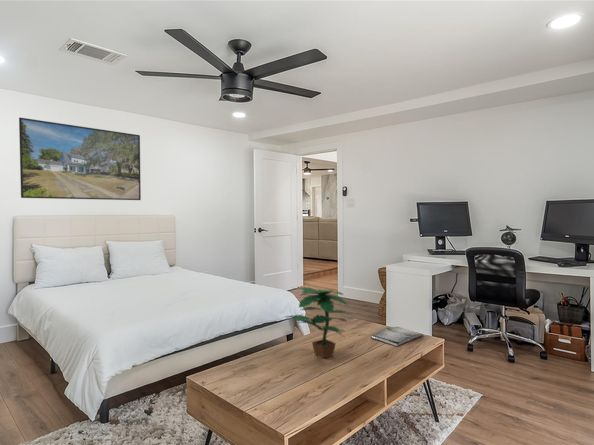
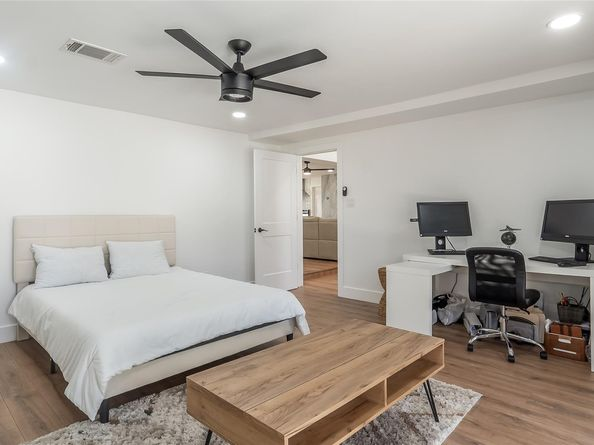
- hardback book [370,326,425,348]
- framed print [18,117,142,201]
- potted plant [286,286,355,360]
